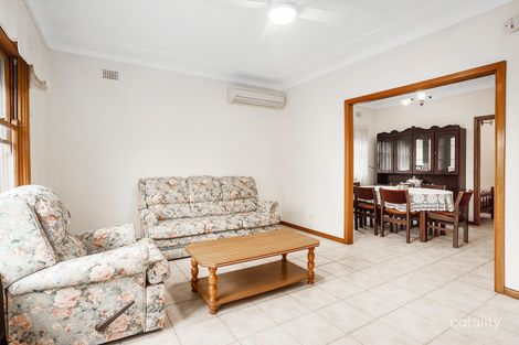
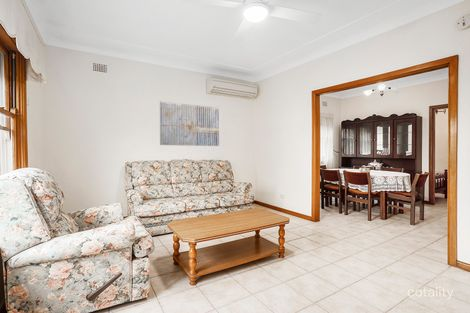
+ wall art [159,100,220,147]
